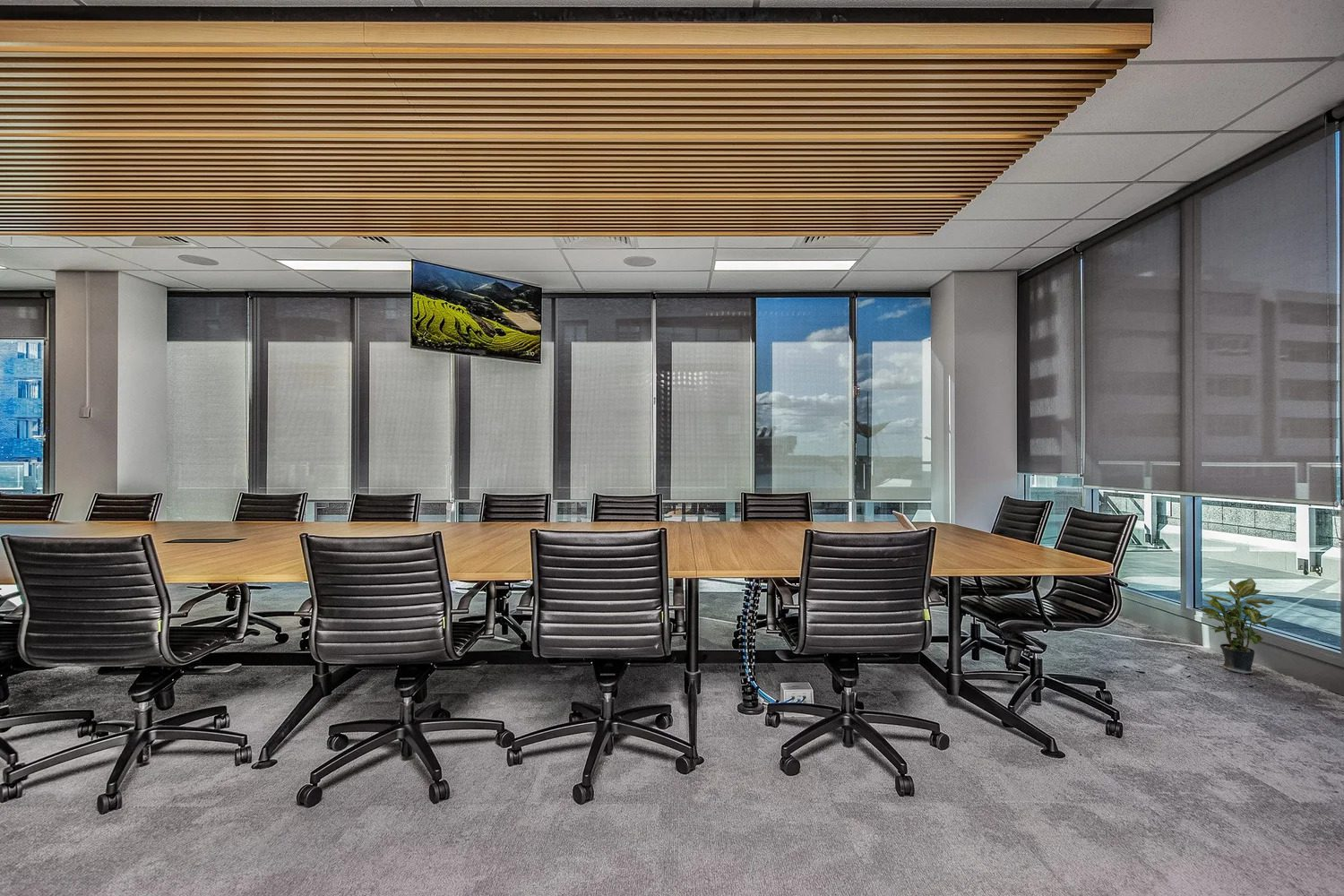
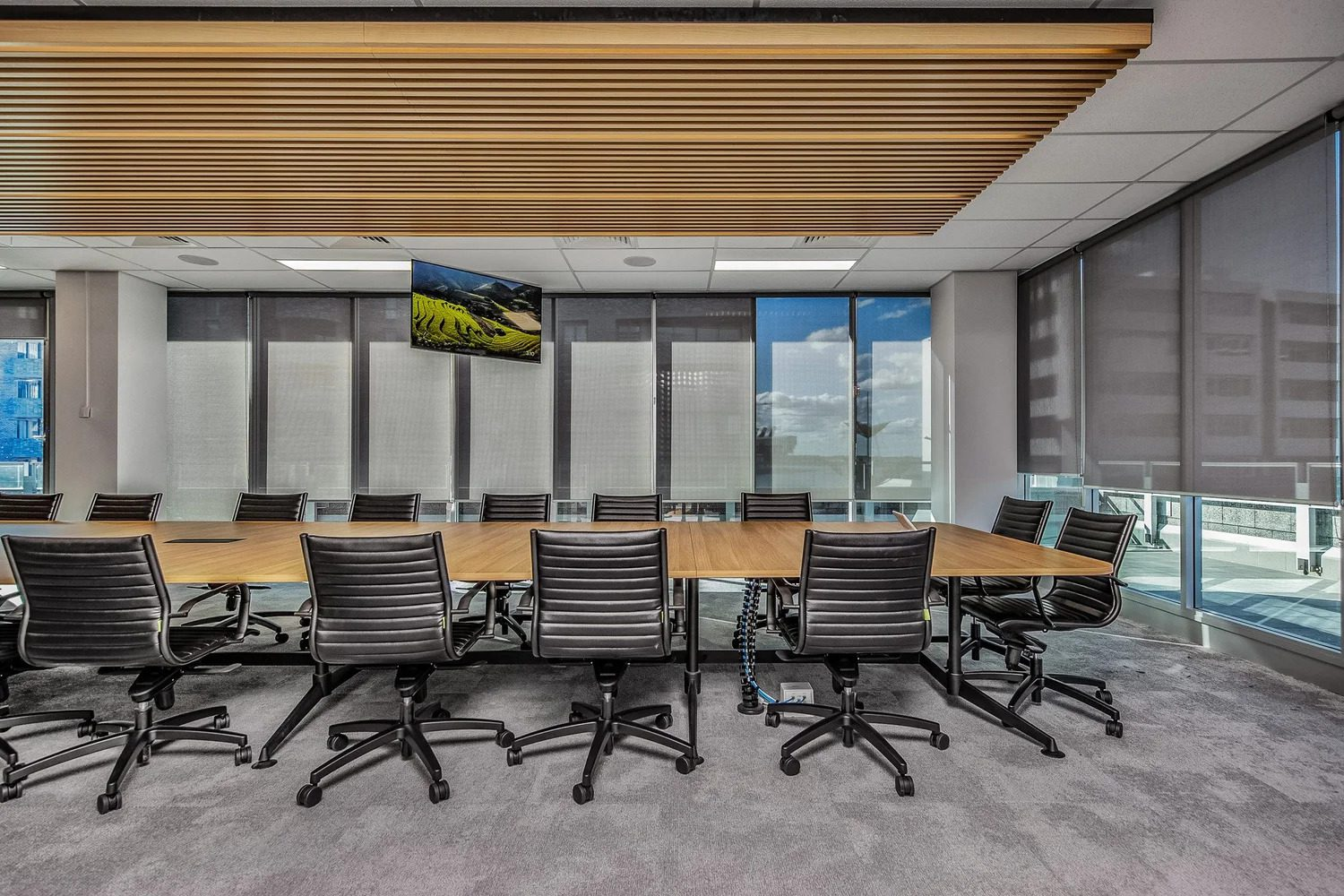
- potted plant [1200,577,1275,675]
